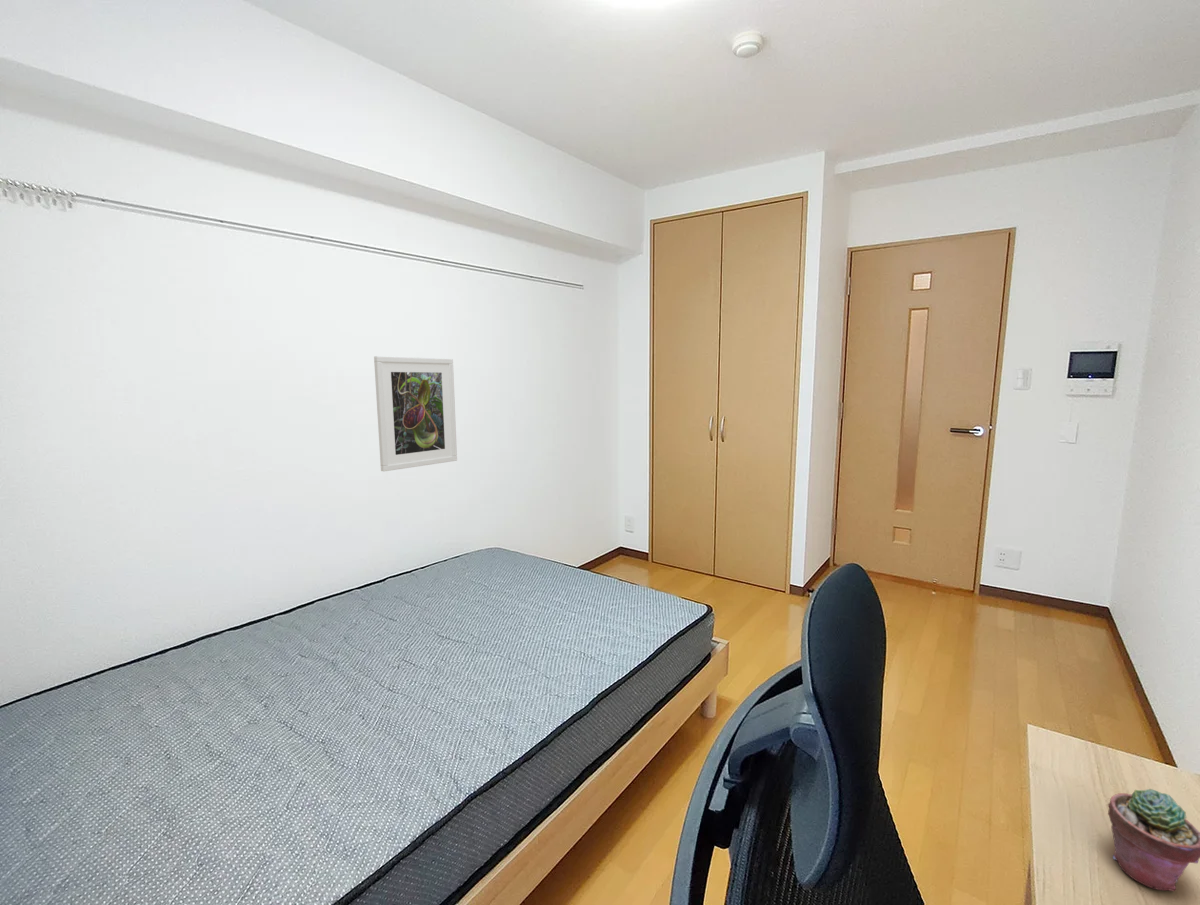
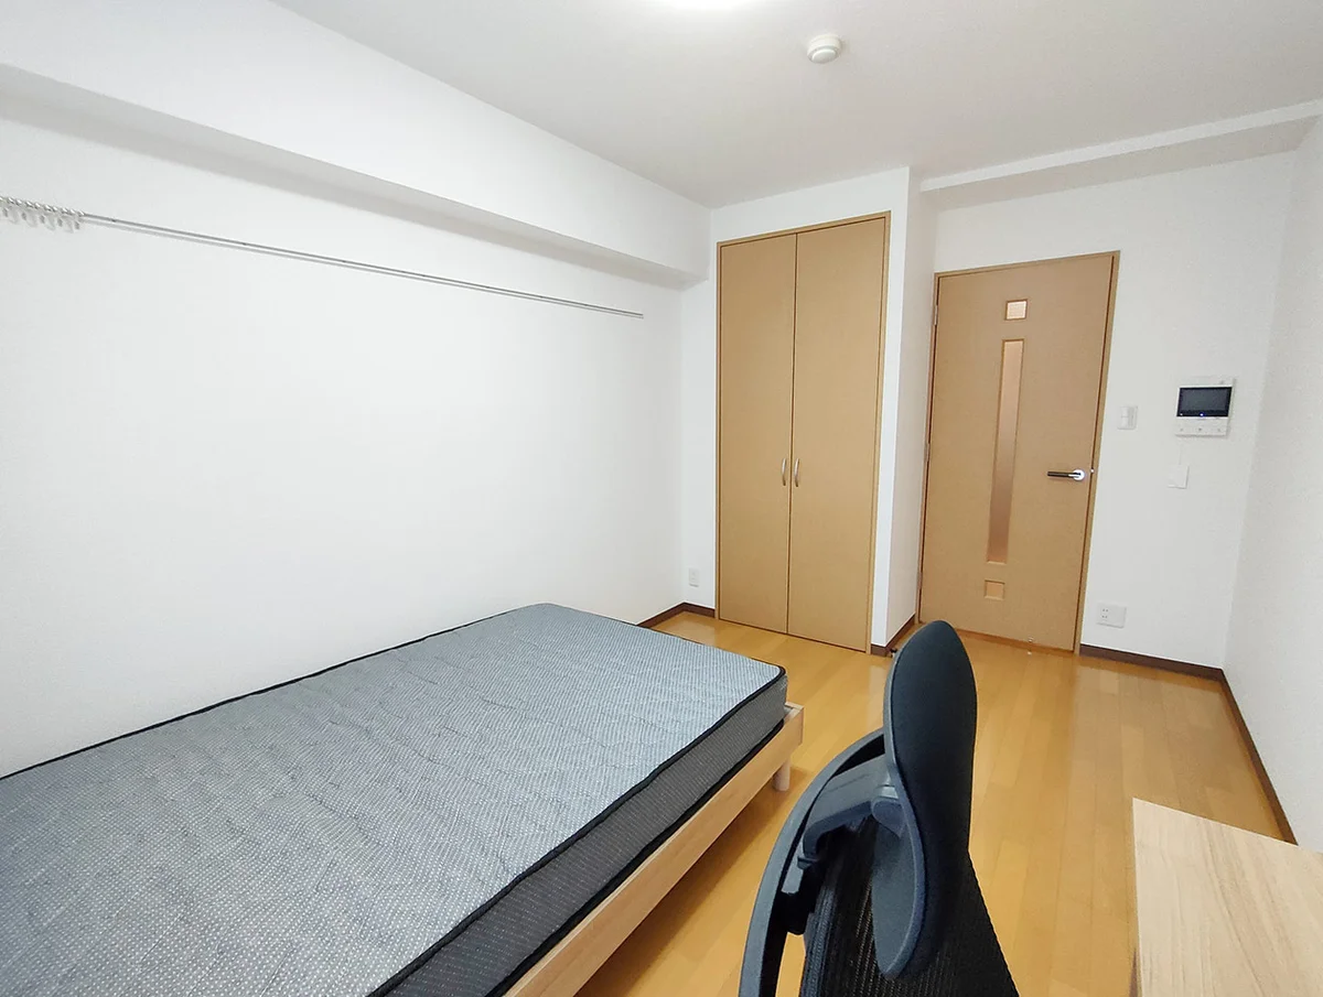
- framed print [373,355,458,472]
- potted succulent [1107,788,1200,892]
